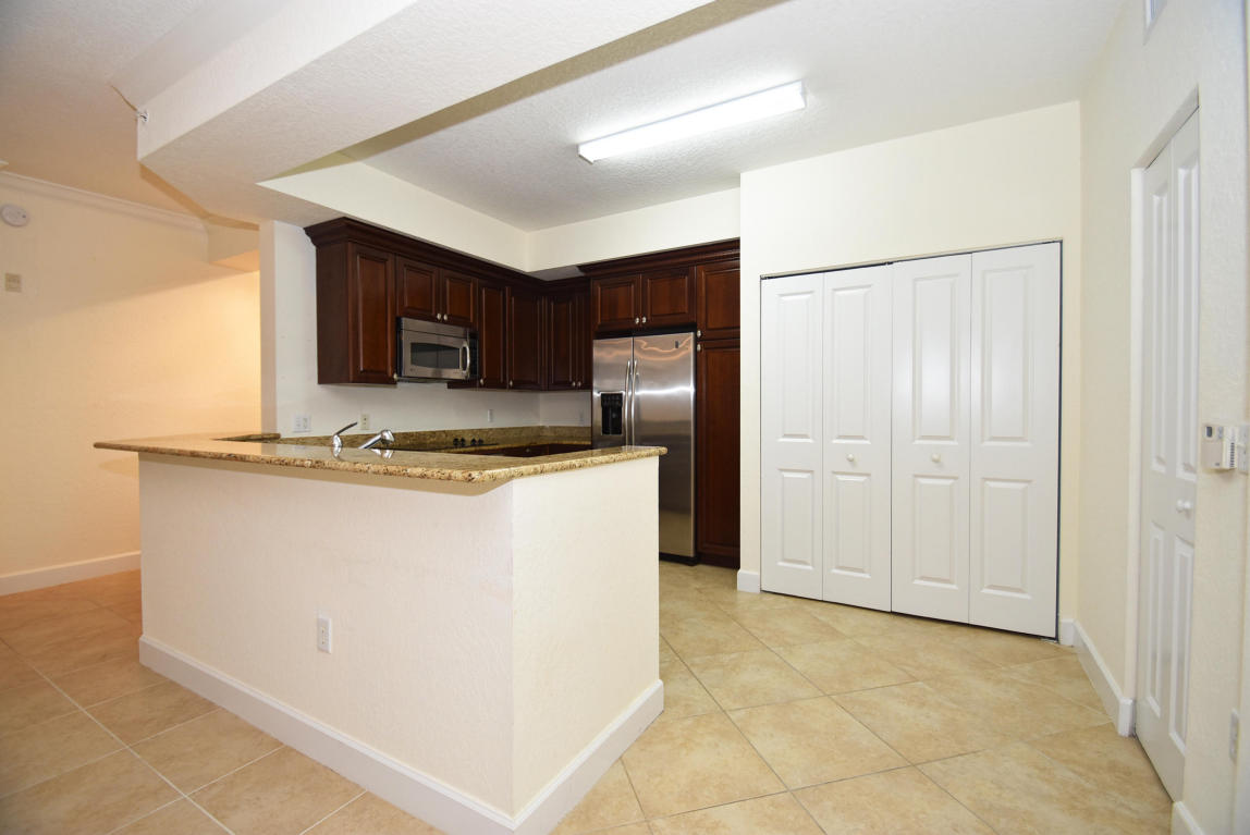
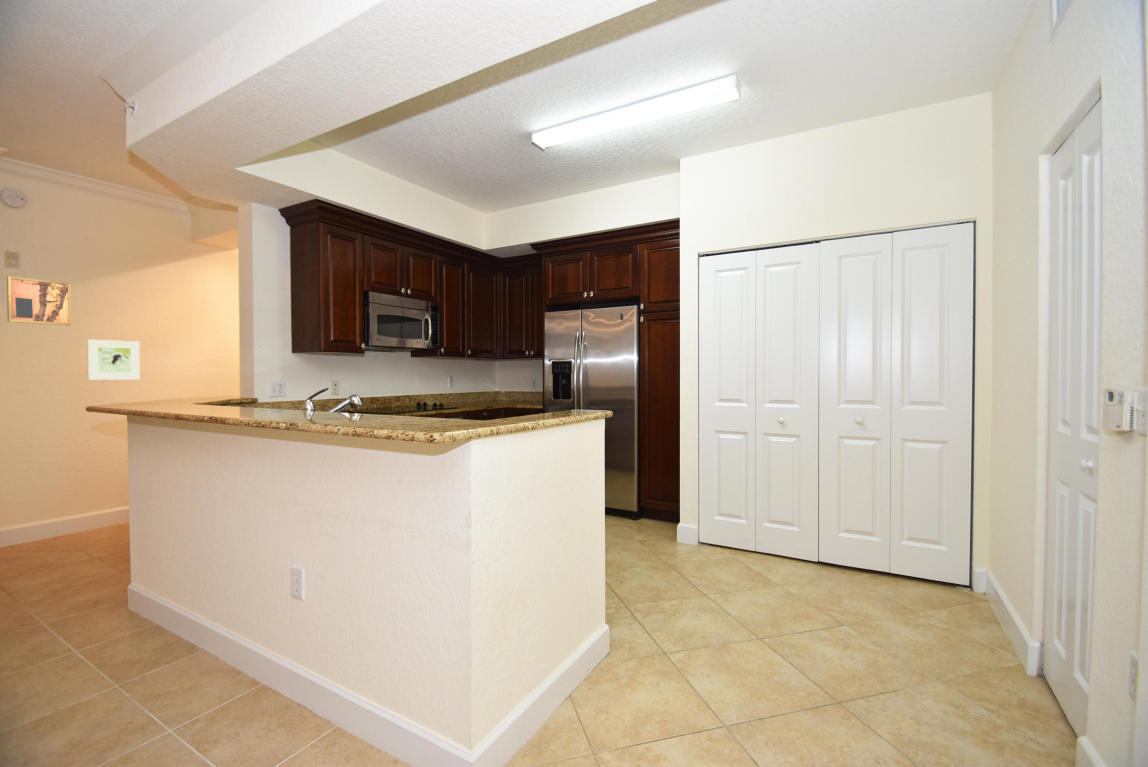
+ wall art [6,275,72,326]
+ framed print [86,338,141,381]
